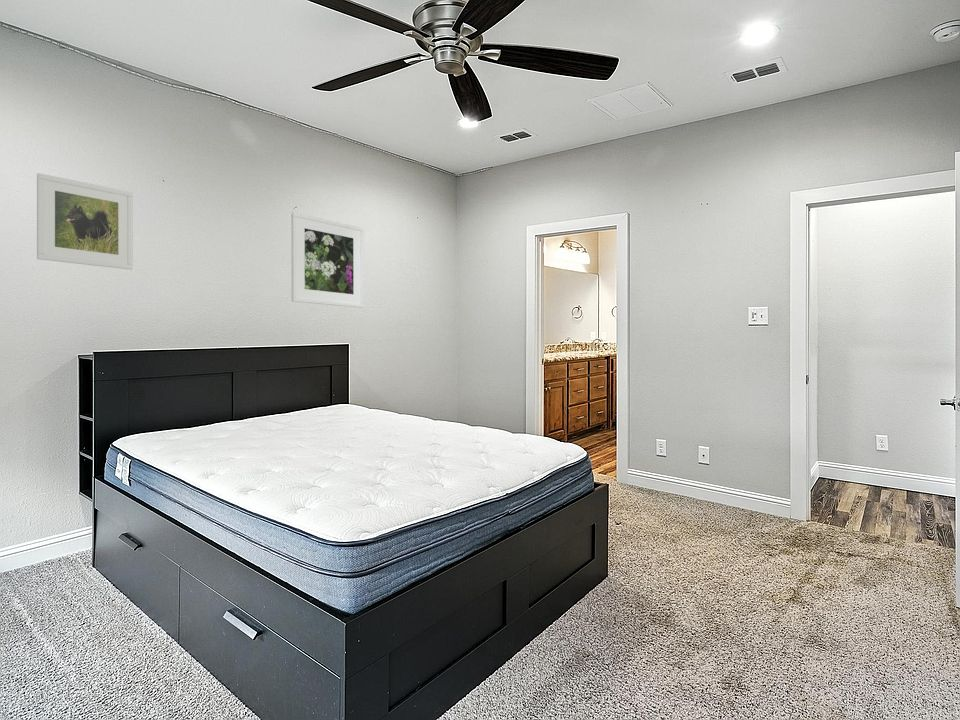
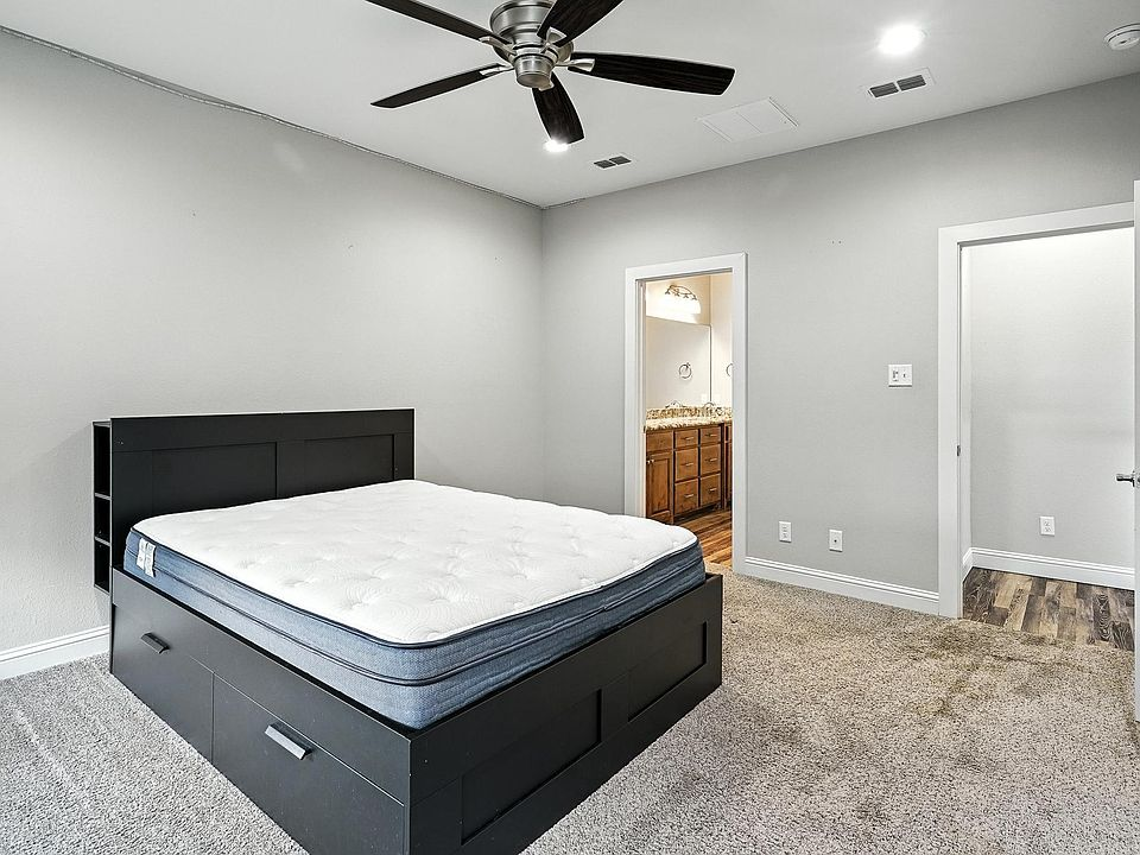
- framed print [36,172,134,271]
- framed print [290,211,365,309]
